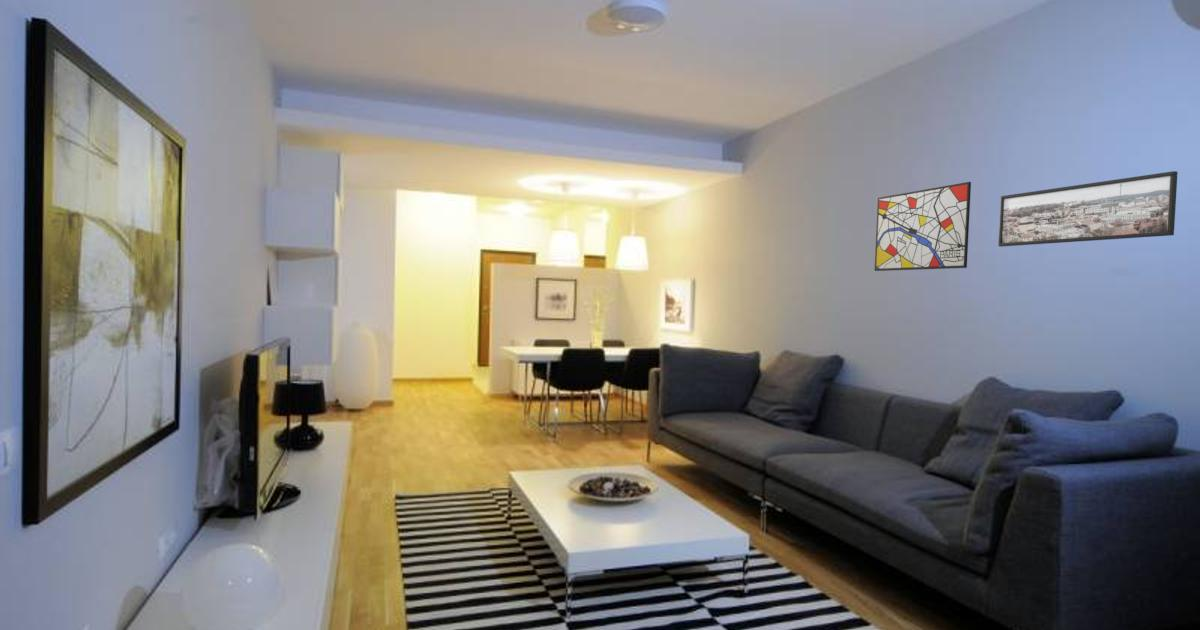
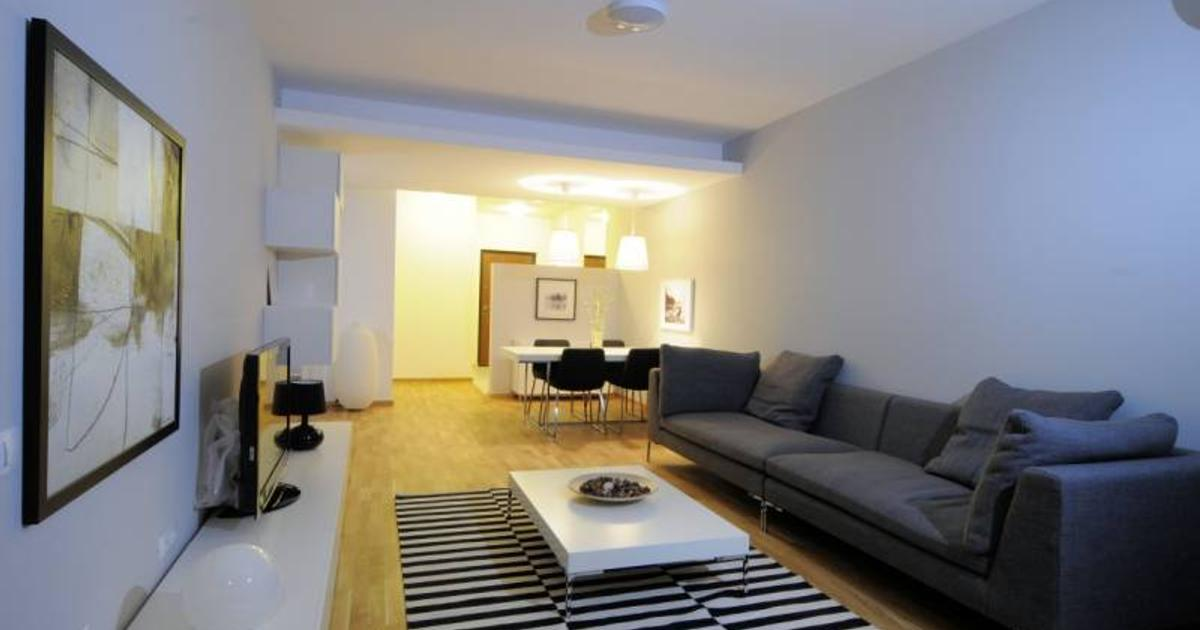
- wall art [874,181,972,272]
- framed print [997,170,1179,247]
